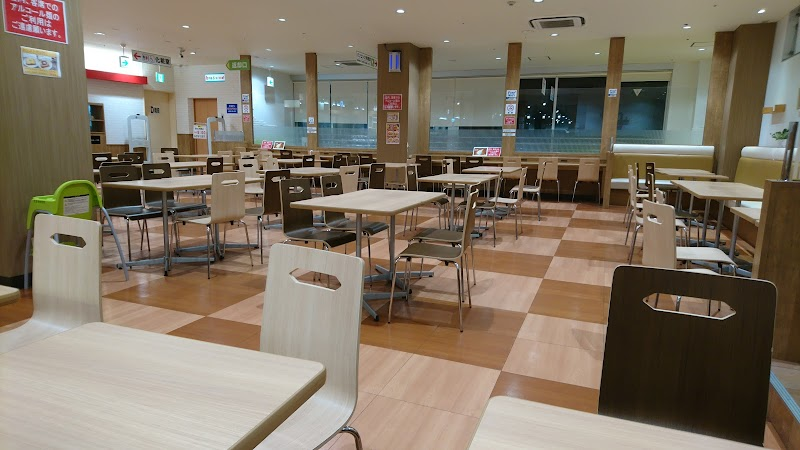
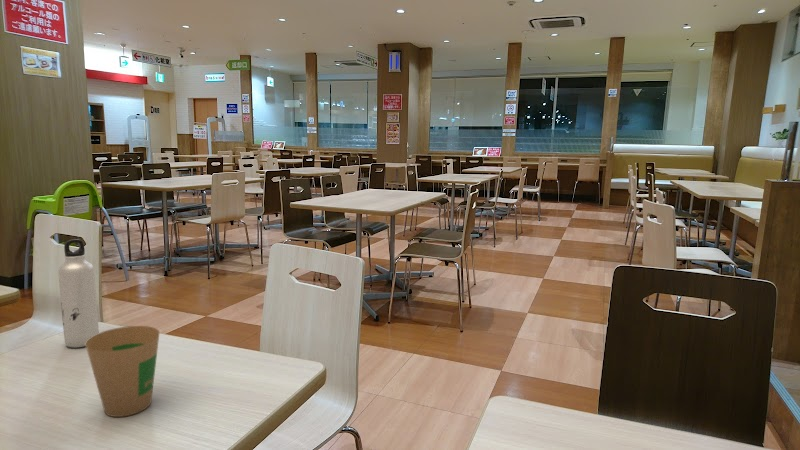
+ water bottle [57,238,100,349]
+ paper cup [85,325,160,418]
